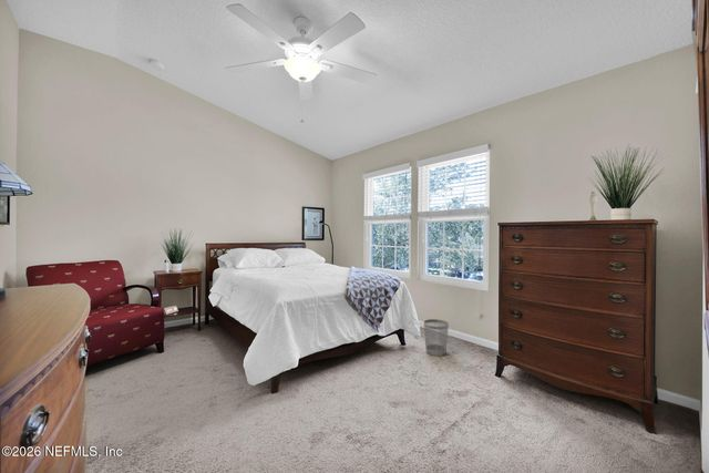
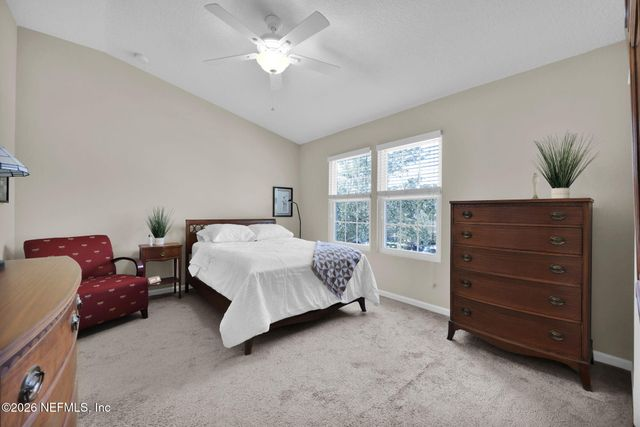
- wastebasket [423,318,450,357]
